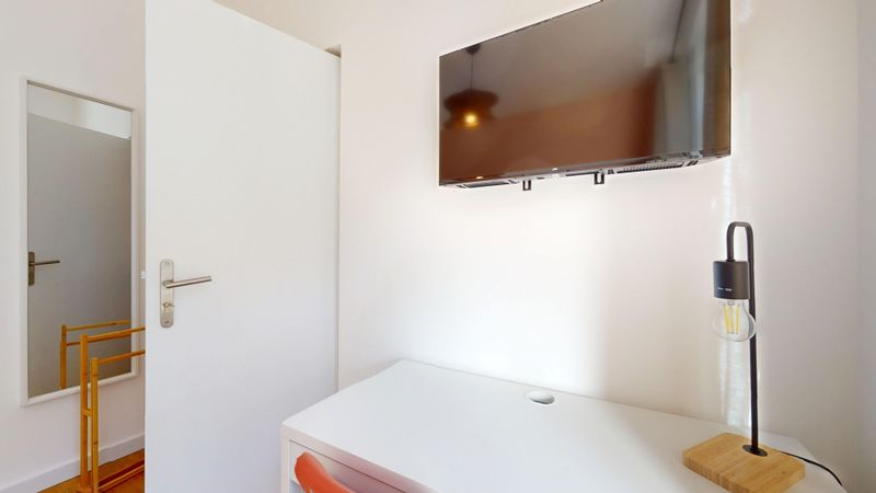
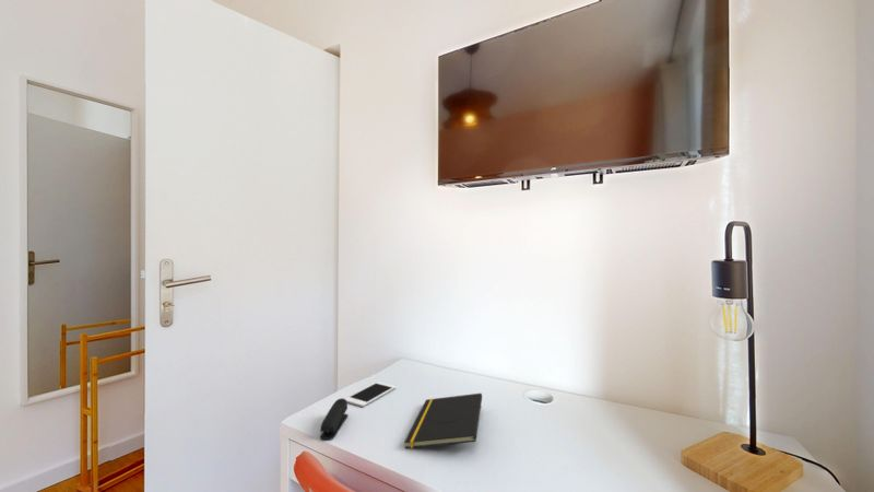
+ cell phone [344,380,397,408]
+ stapler [319,397,350,441]
+ notepad [403,393,483,449]
